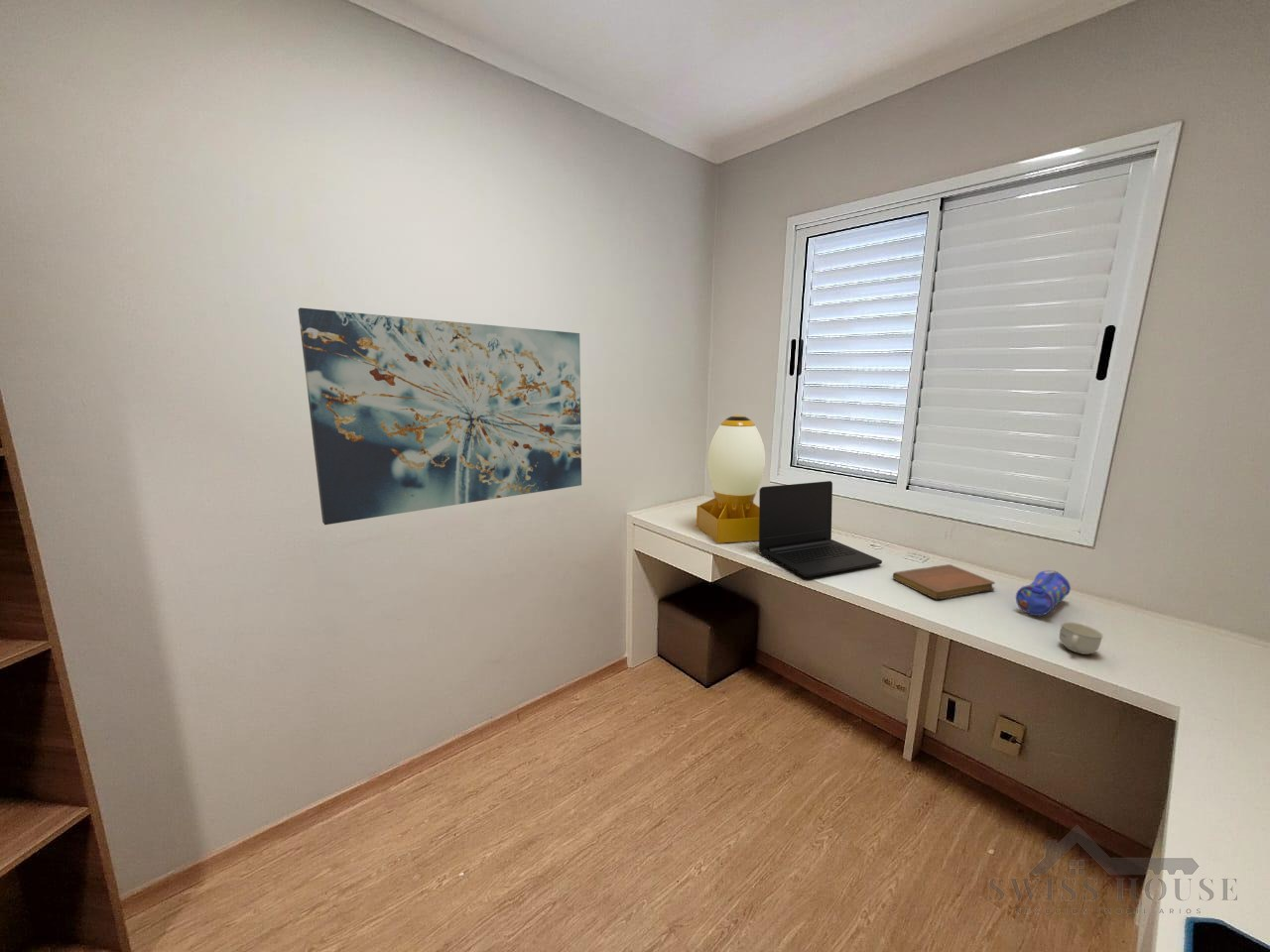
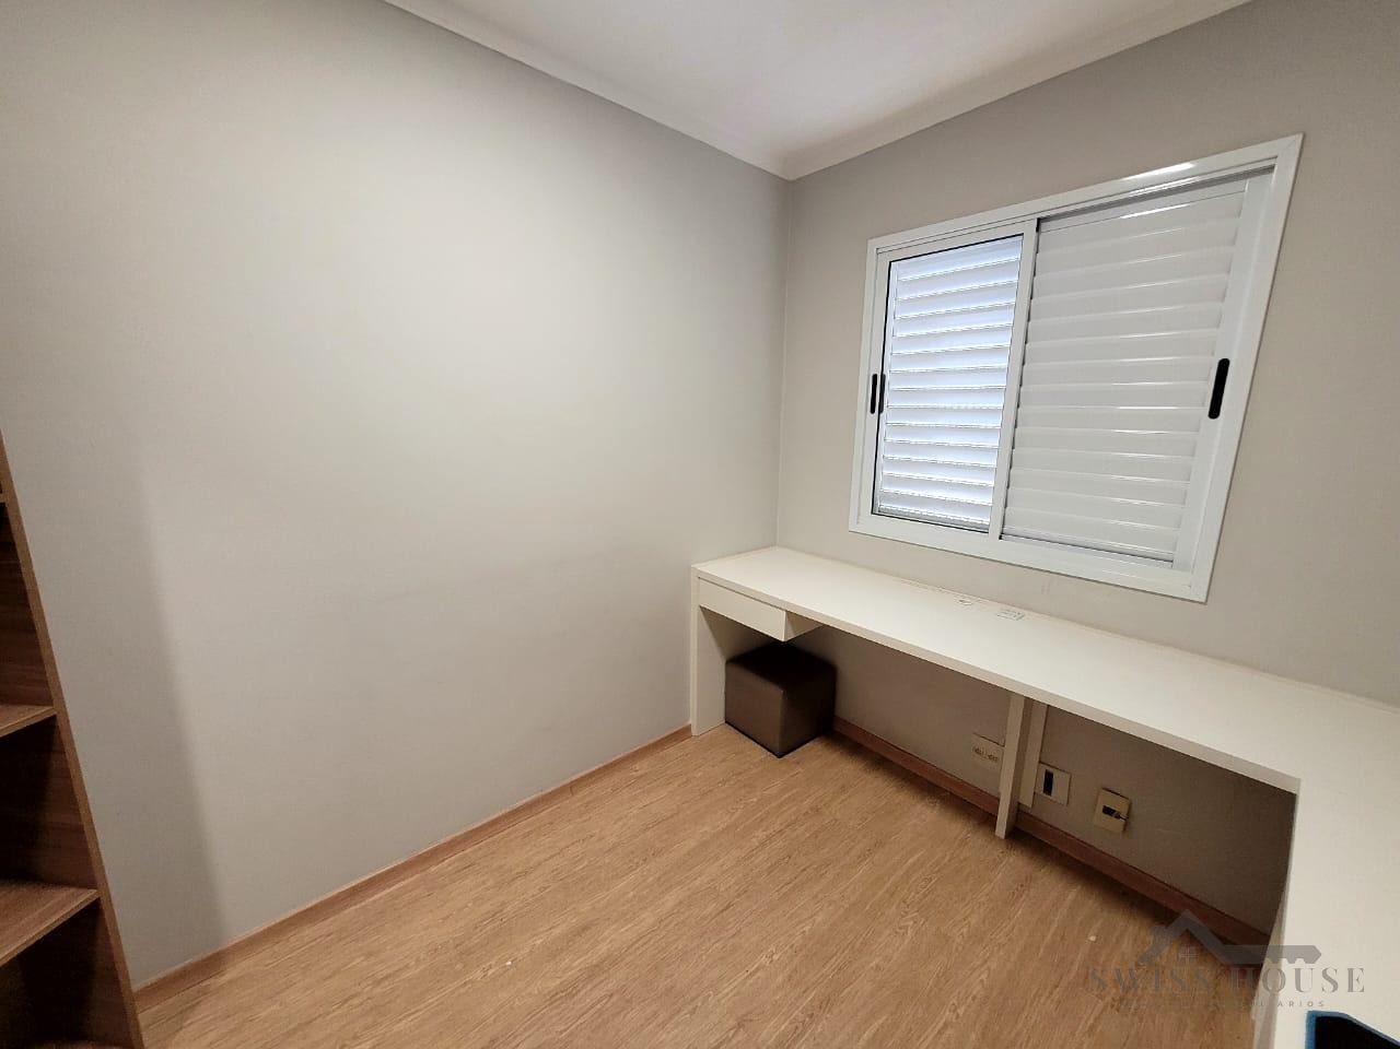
- desk lamp [696,415,766,544]
- pencil case [1015,569,1072,617]
- laptop [758,480,883,578]
- wall art [297,306,582,526]
- cup [1059,621,1104,655]
- notebook [892,563,996,600]
